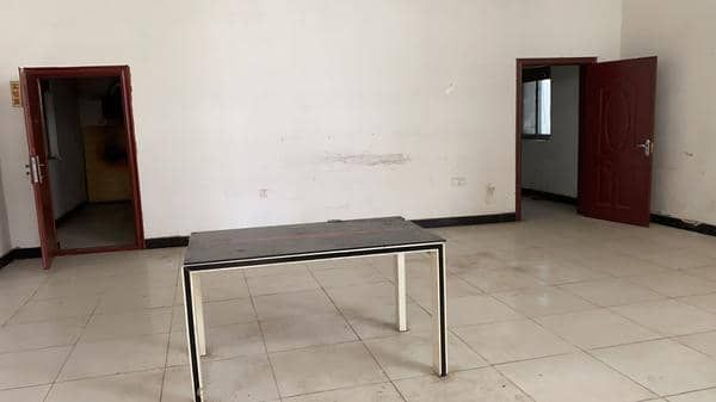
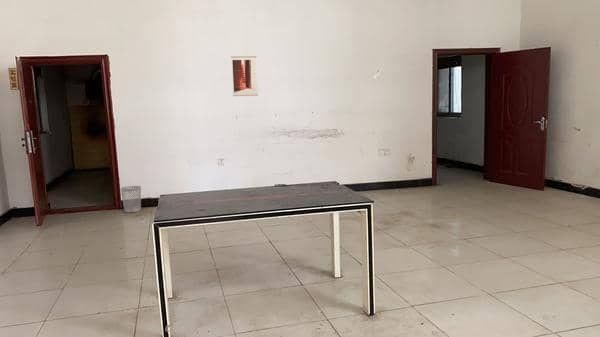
+ wastebasket [120,185,142,213]
+ wall art [230,55,259,97]
